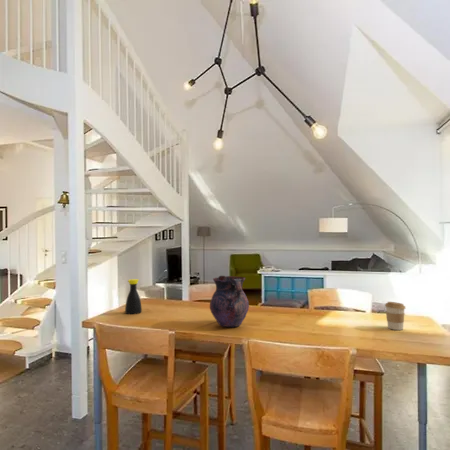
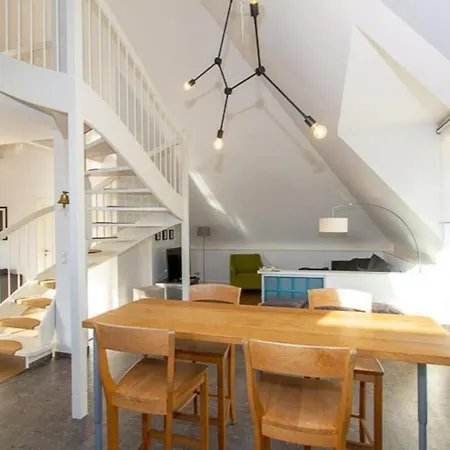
- vase [209,275,250,329]
- bottle [124,278,143,315]
- coffee cup [384,301,406,331]
